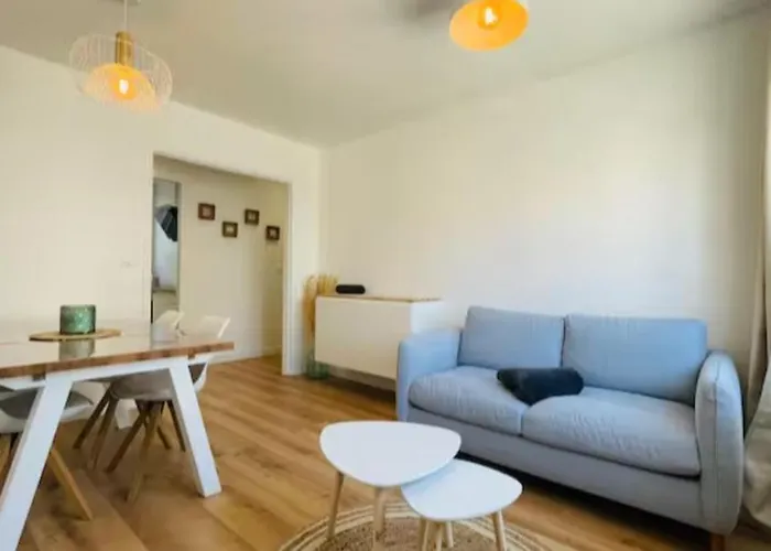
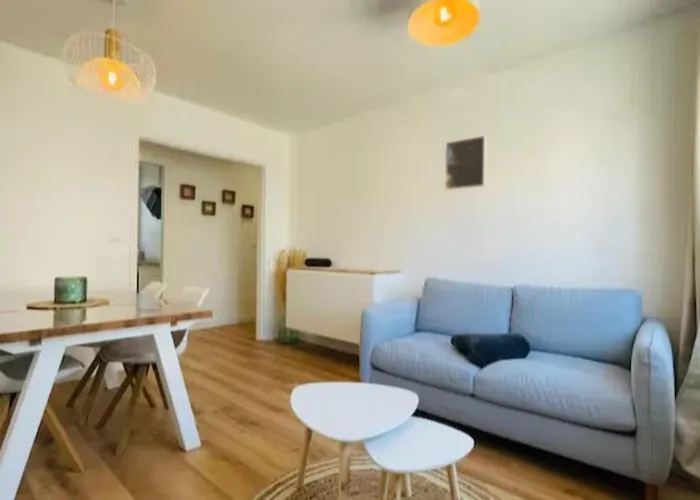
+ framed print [444,134,488,191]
